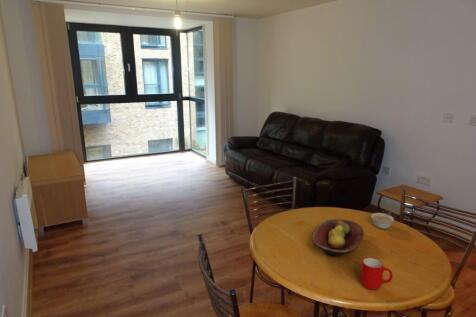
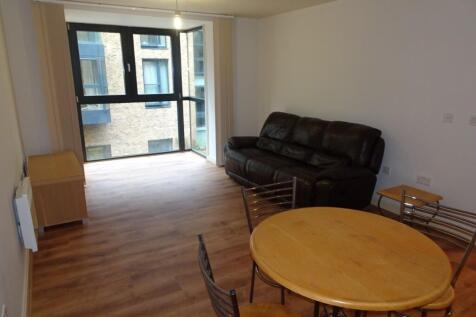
- cup [360,257,394,291]
- fruit bowl [311,218,365,258]
- legume [370,211,395,230]
